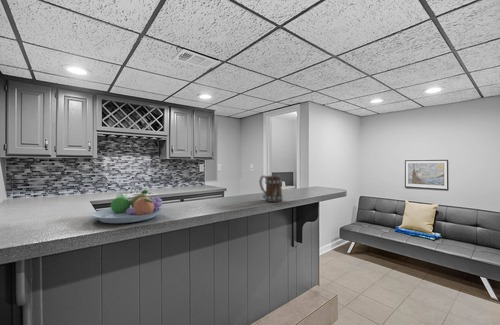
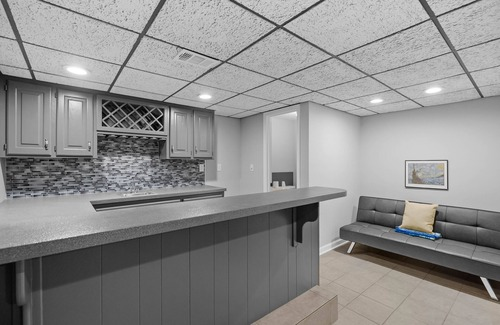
- mug [258,174,284,203]
- fruit bowl [91,189,163,224]
